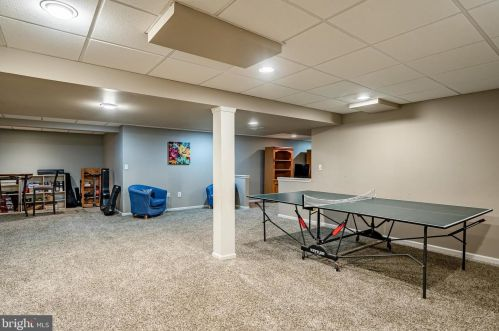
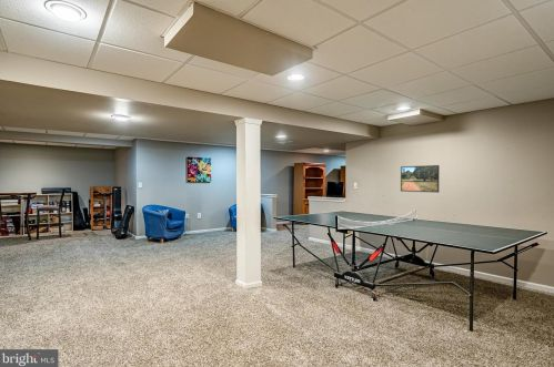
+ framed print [400,164,441,194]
